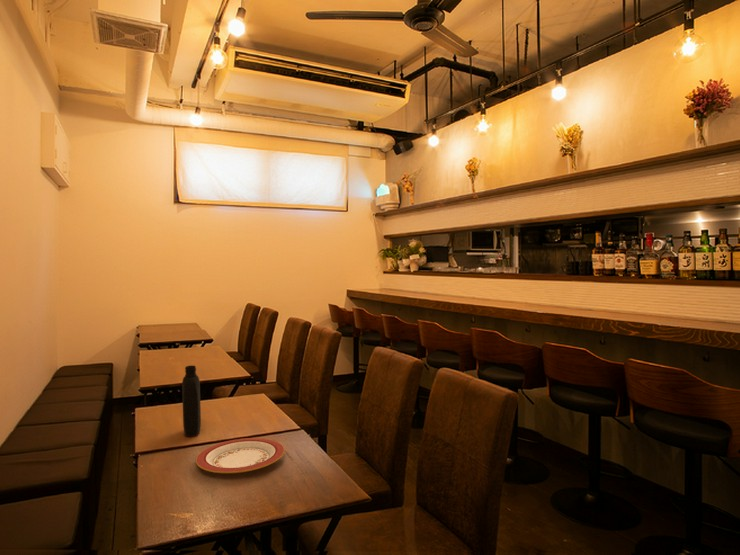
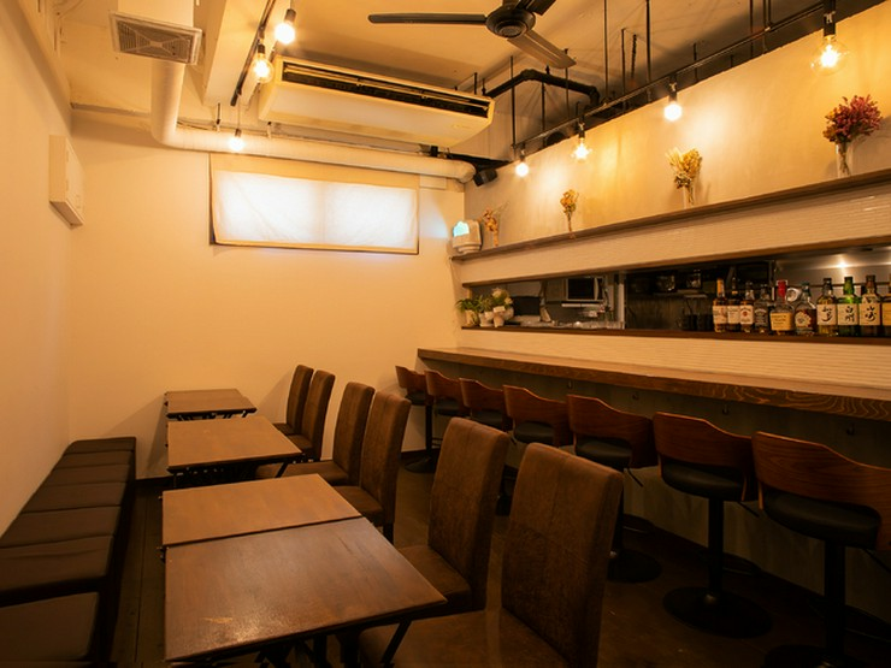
- bottle [181,365,202,438]
- plate [195,437,286,474]
